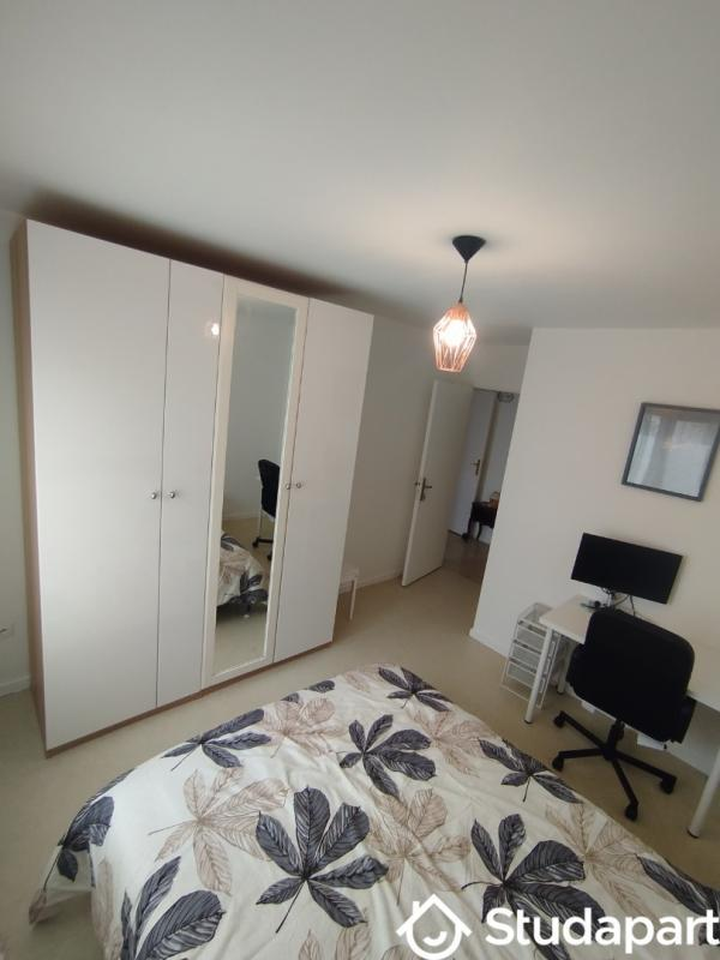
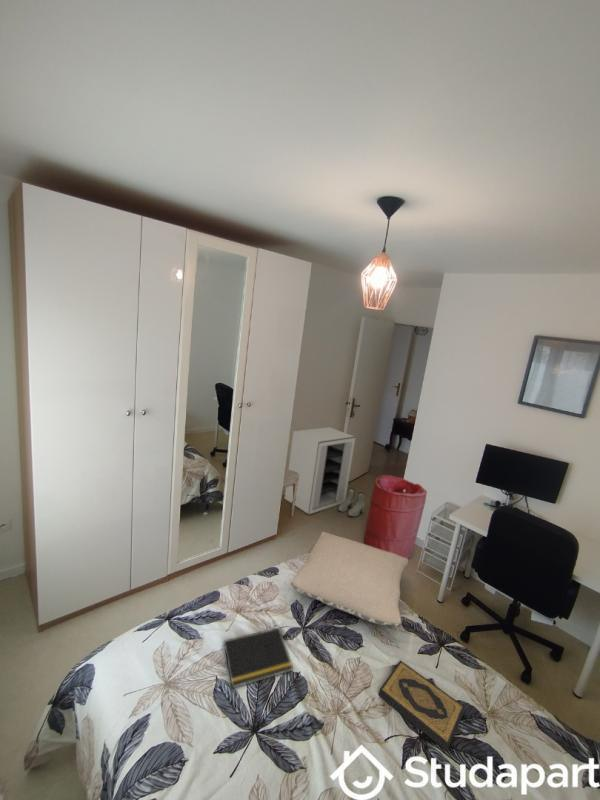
+ hardback book [378,660,465,752]
+ cabinet [284,426,356,515]
+ laundry hamper [363,474,428,559]
+ pillow [290,531,409,627]
+ notepad [220,626,294,689]
+ boots [337,488,366,518]
